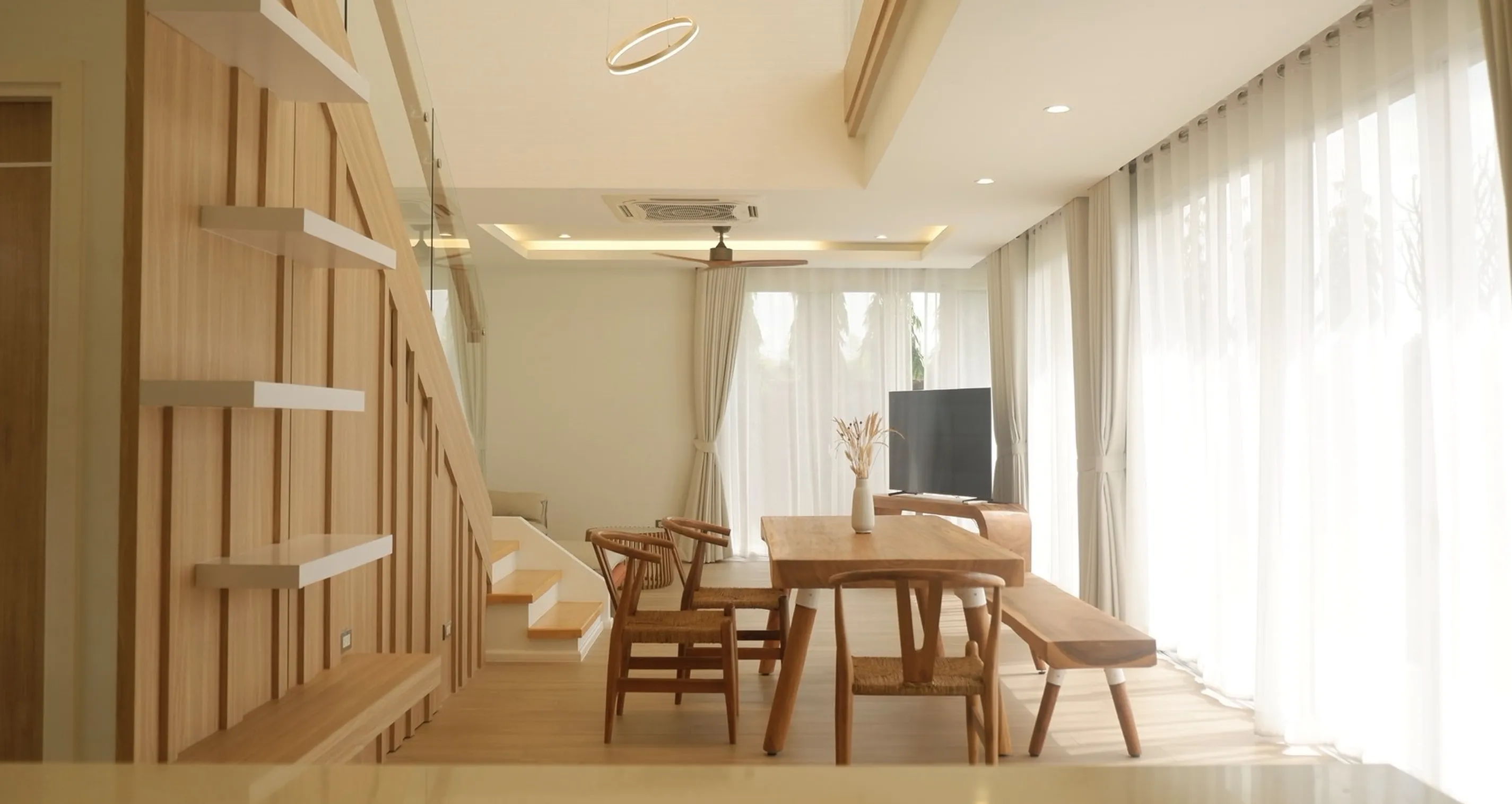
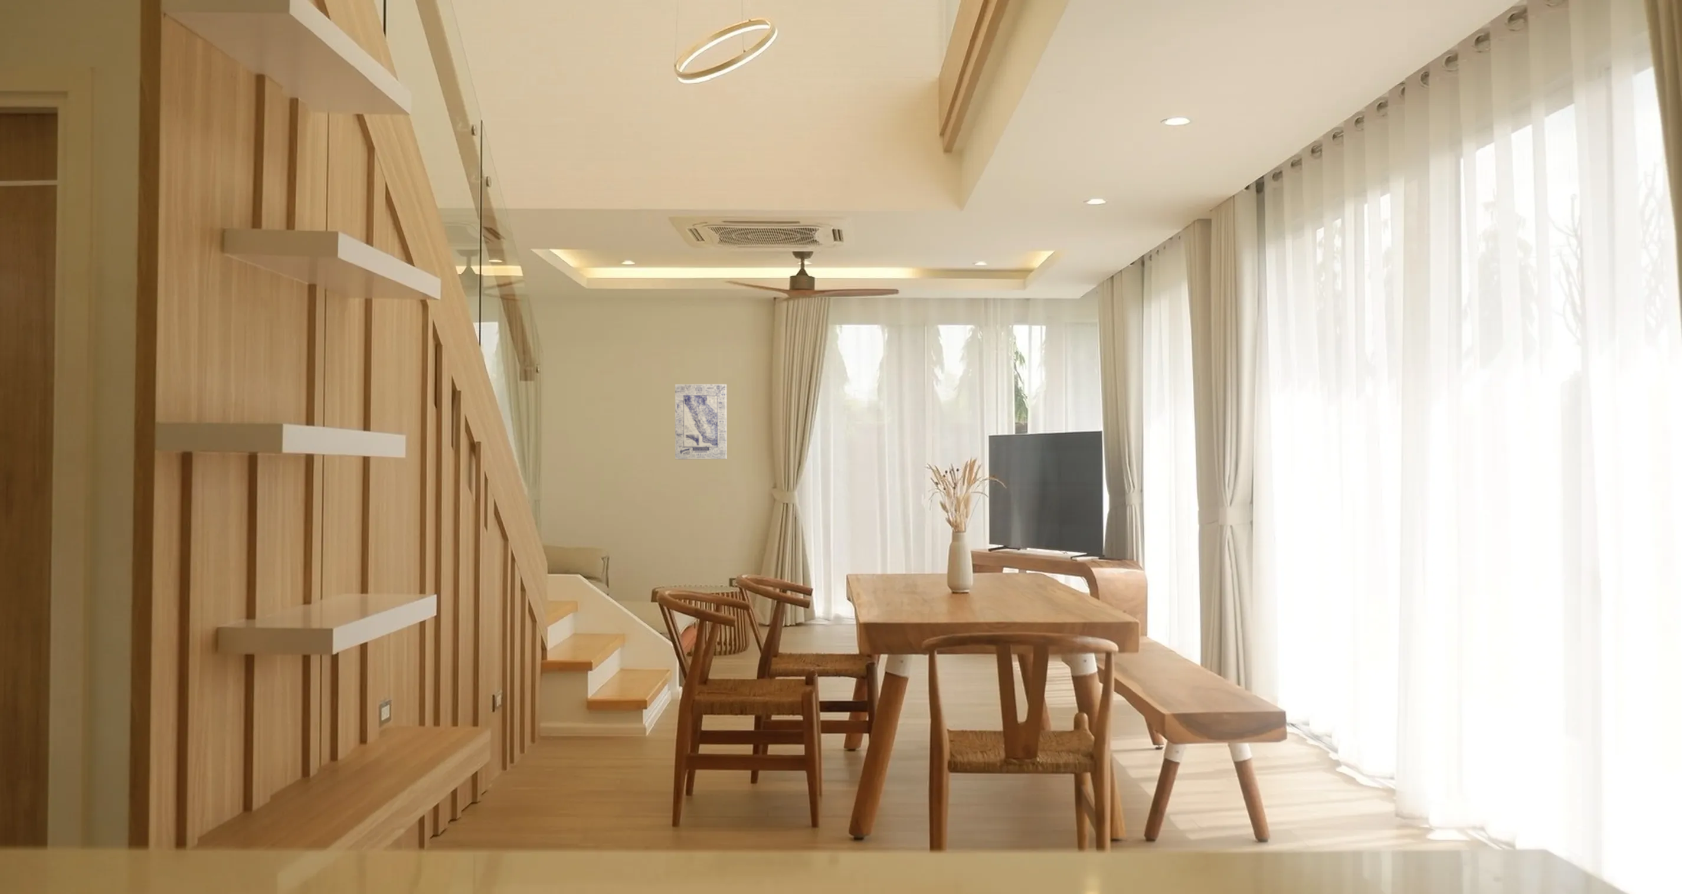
+ wall art [674,384,728,459]
